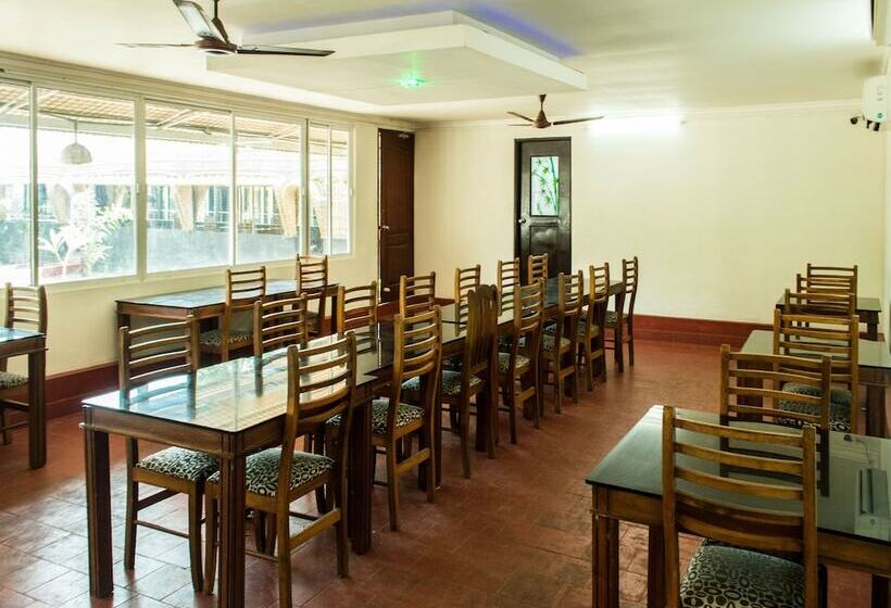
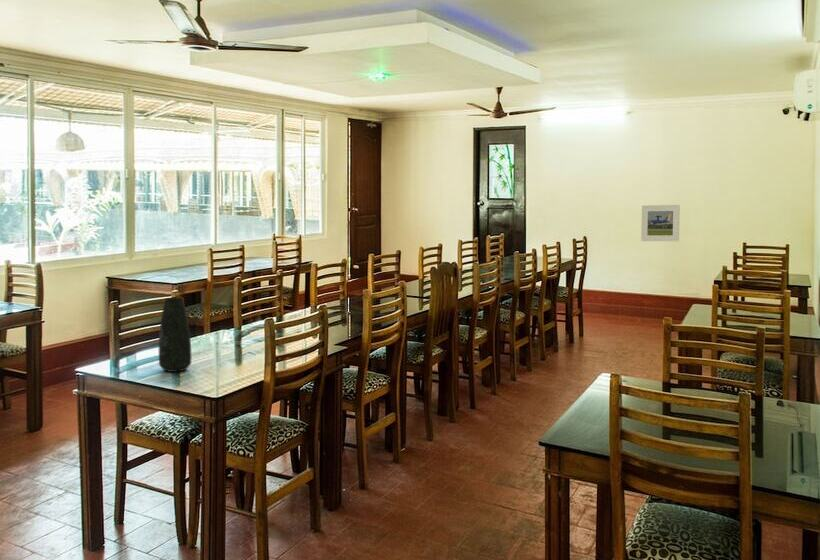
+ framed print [640,204,681,242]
+ vase [158,297,192,373]
